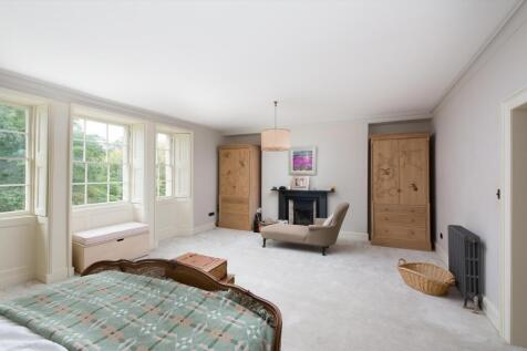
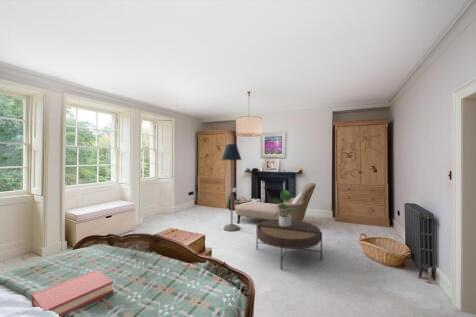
+ hardback book [30,269,115,317]
+ floor lamp [221,143,243,232]
+ coffee table [255,218,323,270]
+ potted plant [270,189,298,227]
